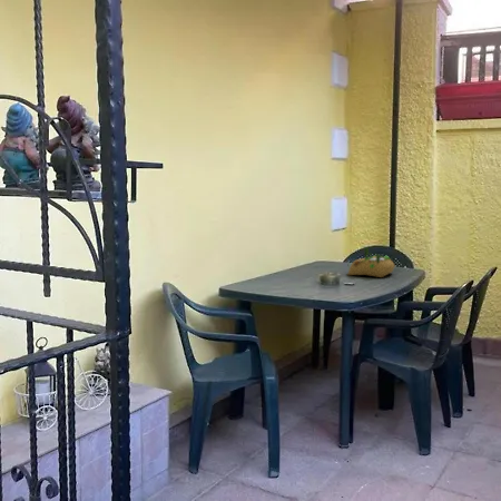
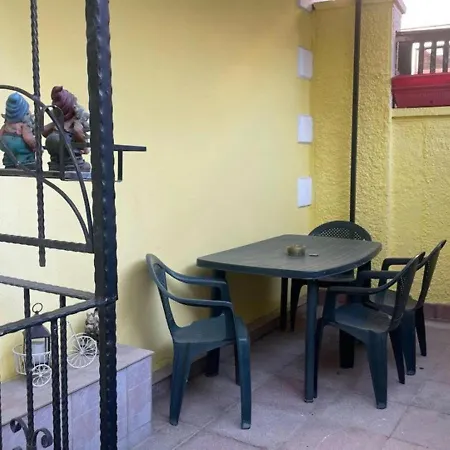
- succulent planter [347,245,396,278]
